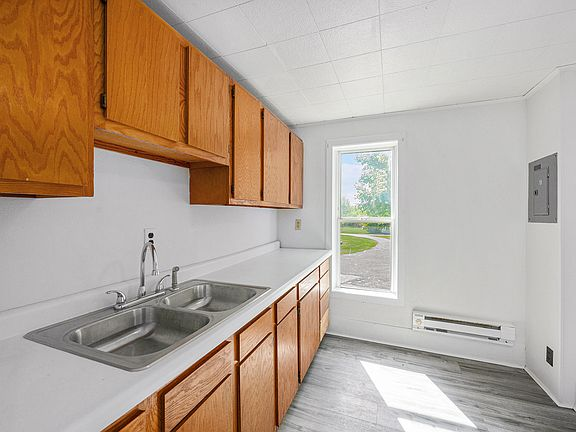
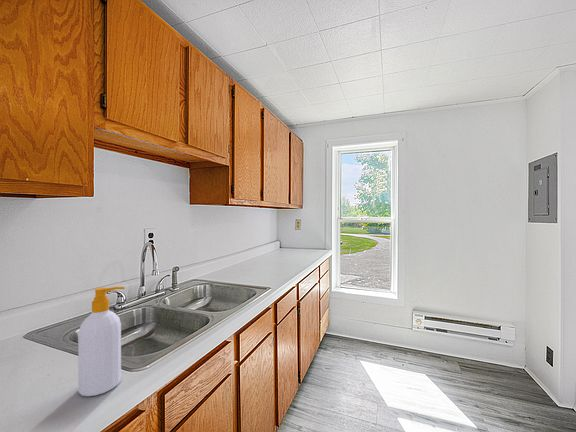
+ soap bottle [77,286,126,397]
